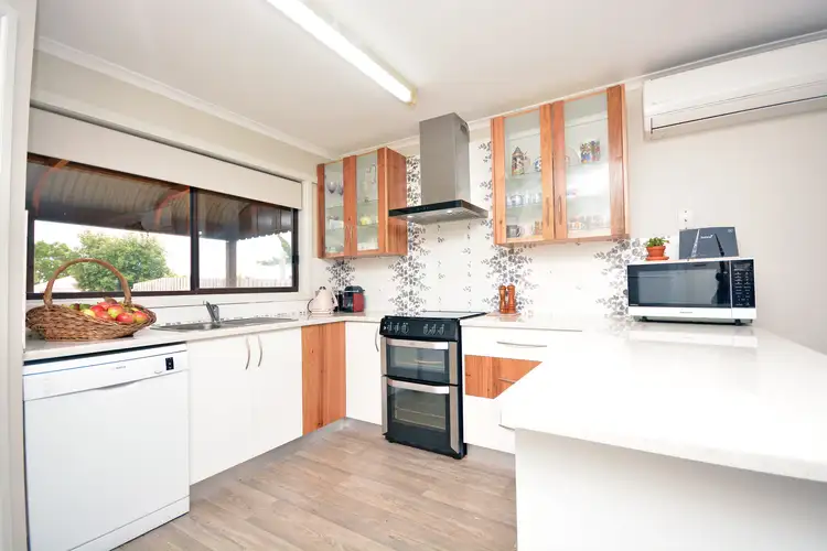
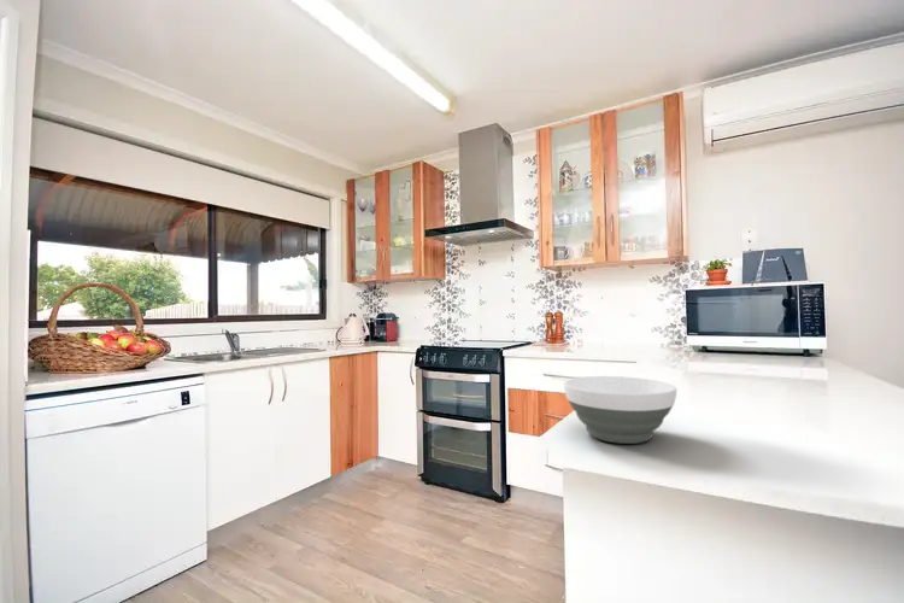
+ bowl [563,375,677,445]
